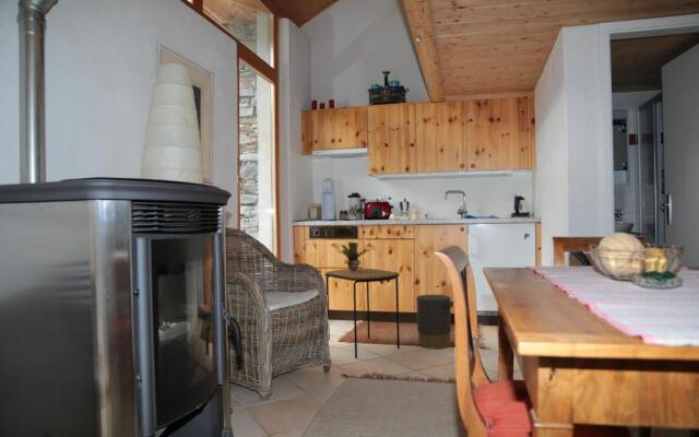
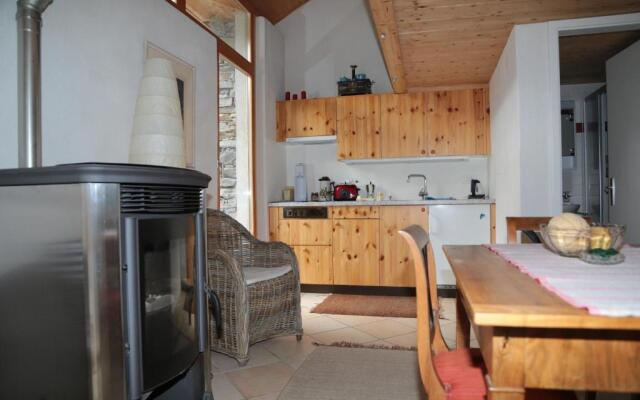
- trash can [415,294,454,350]
- potted plant [335,241,372,272]
- side table [323,268,401,359]
